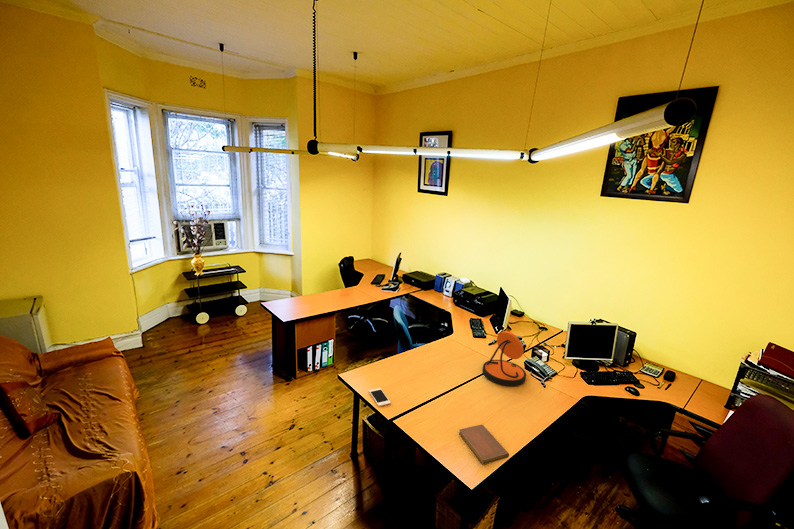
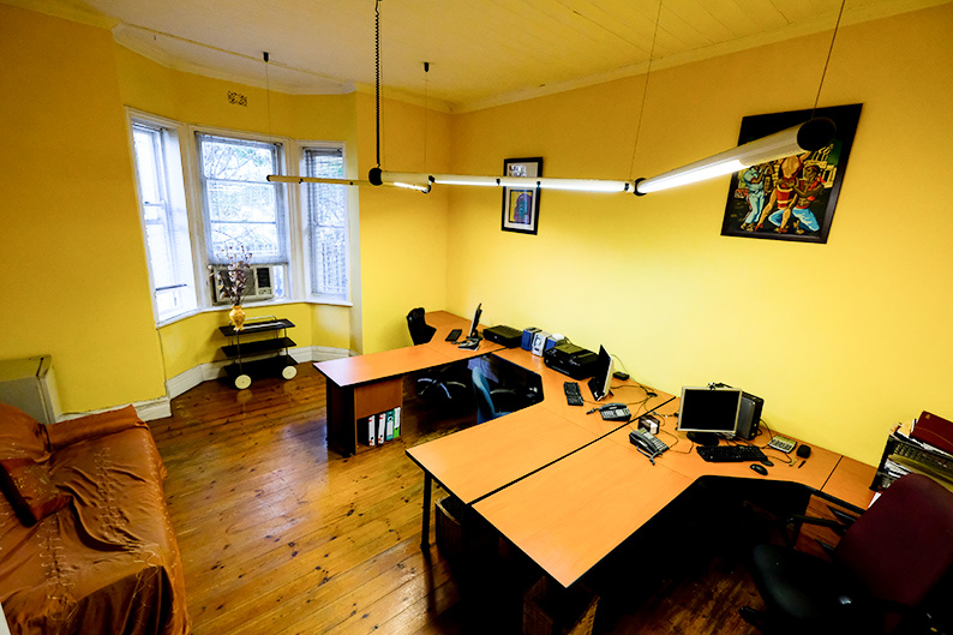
- cell phone [368,387,392,407]
- desk lamp [482,330,527,387]
- notebook [458,424,510,465]
